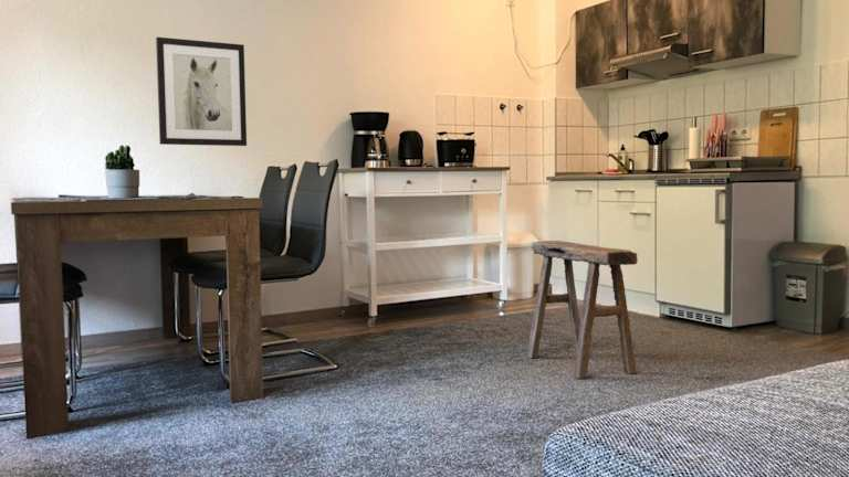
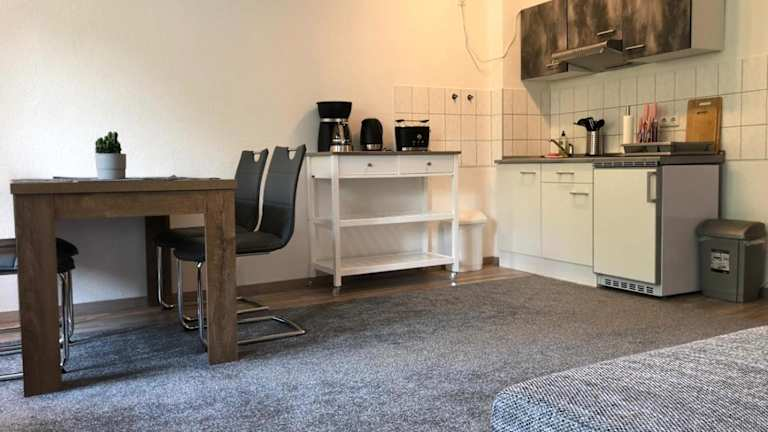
- wall art [155,36,248,147]
- stool [526,240,639,380]
